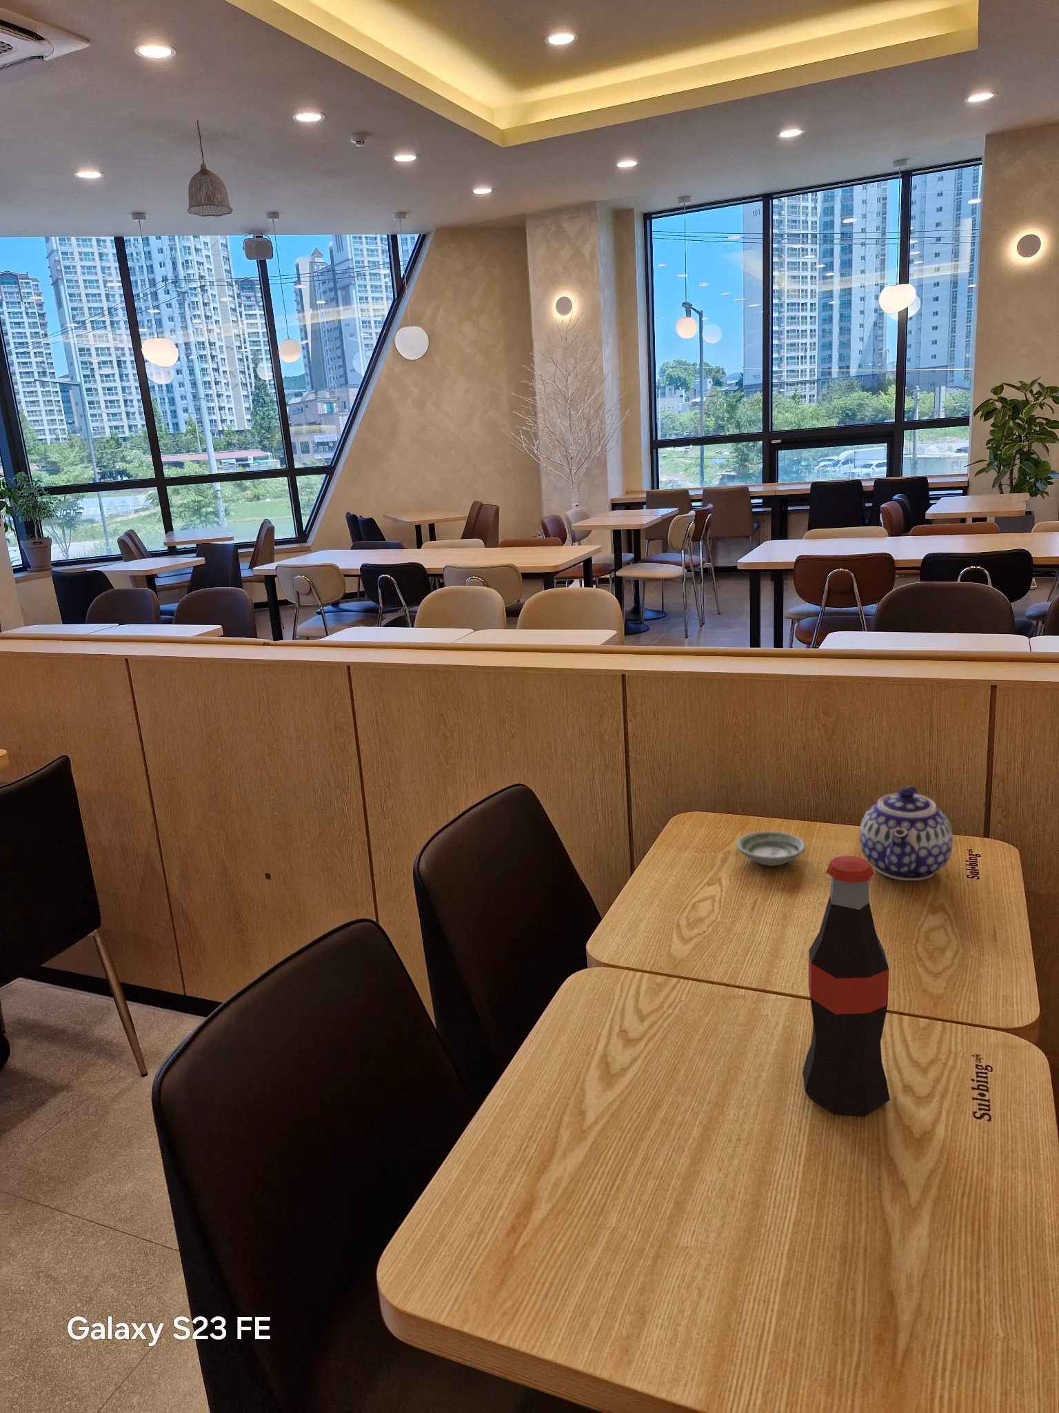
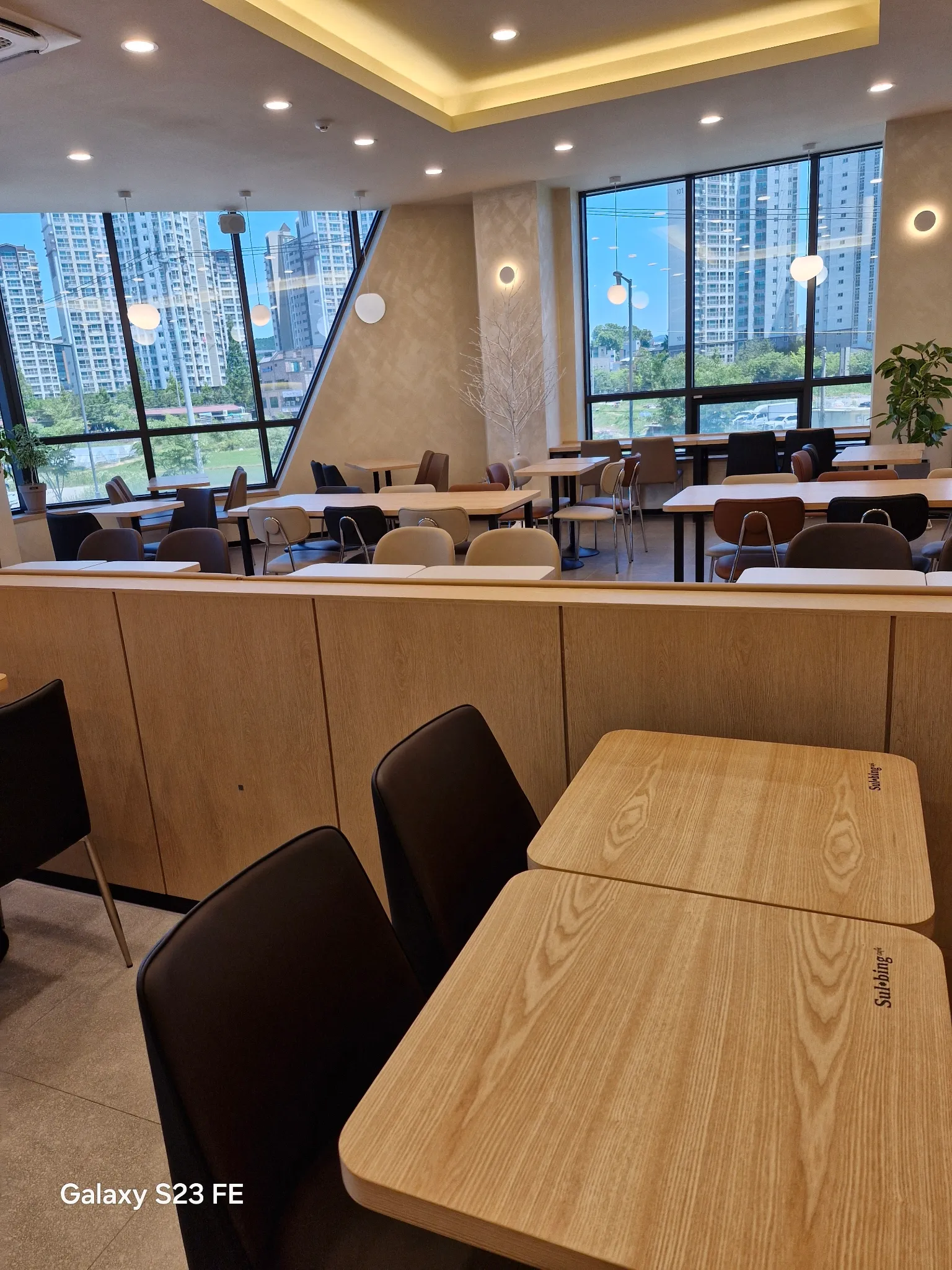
- teapot [859,785,953,881]
- pendant lamp [187,119,232,217]
- saucer [735,831,806,867]
- bottle [802,854,891,1118]
